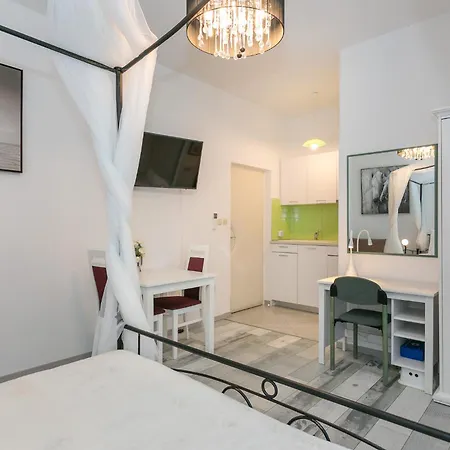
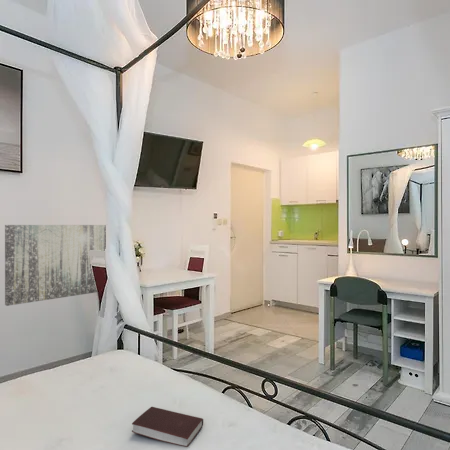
+ wall art [4,224,107,307]
+ book [131,406,204,448]
